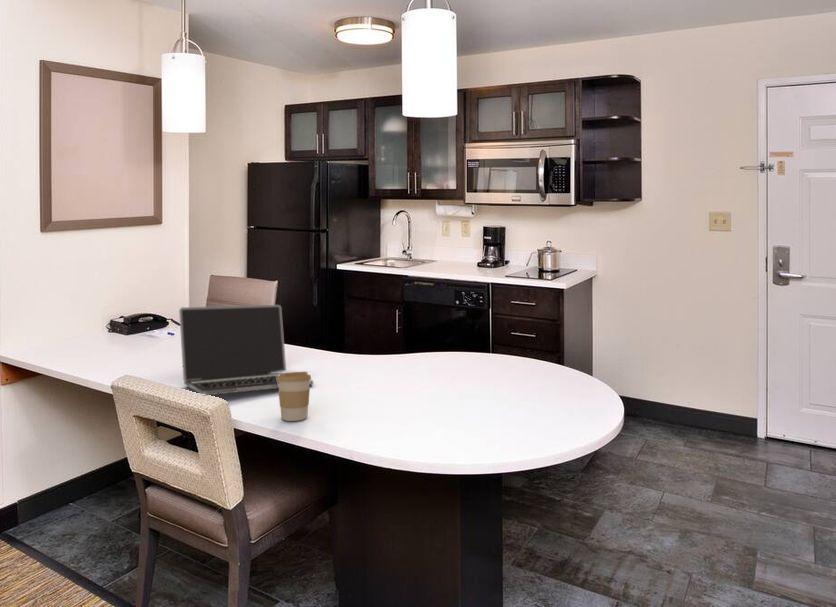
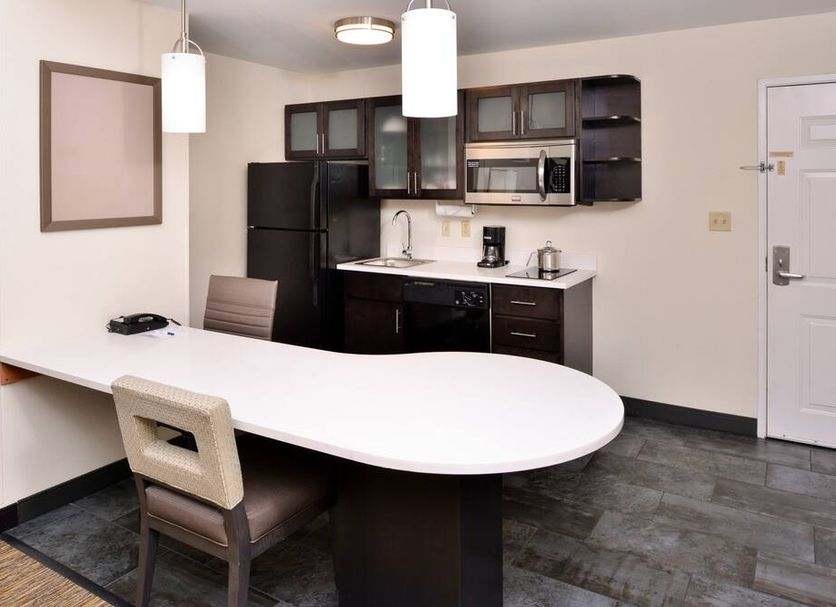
- coffee cup [277,371,312,422]
- laptop [178,304,314,396]
